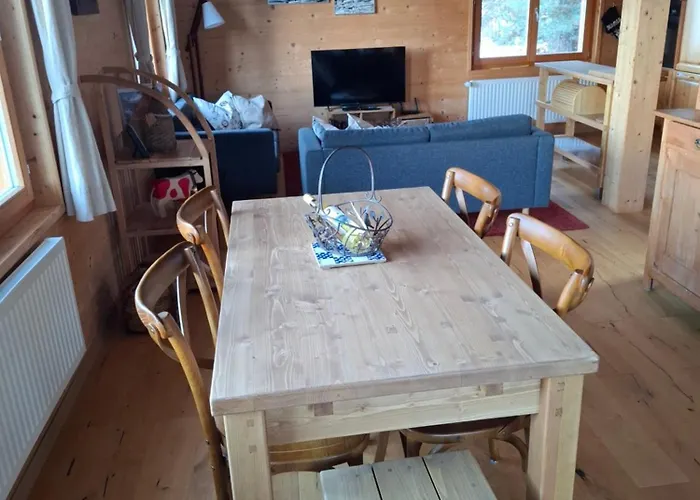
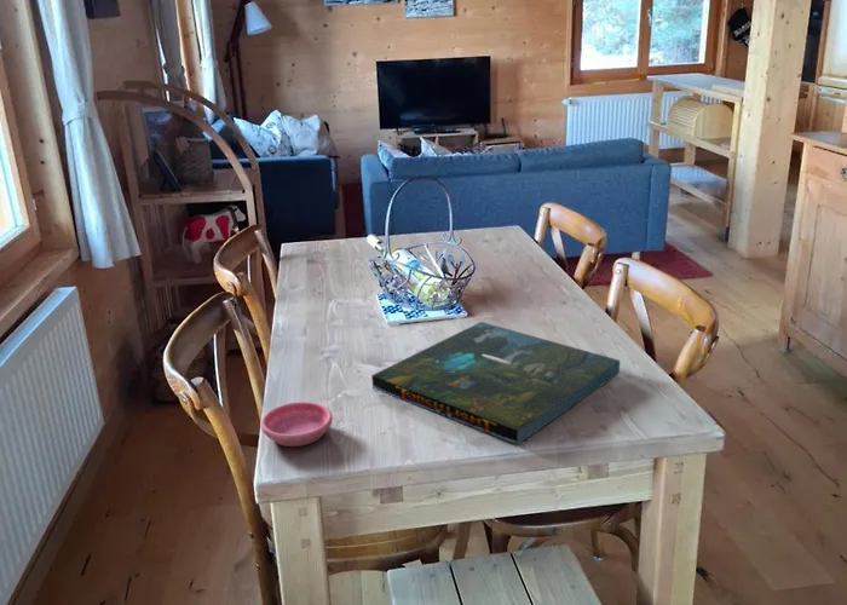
+ board game [370,321,621,445]
+ saucer [259,401,334,448]
